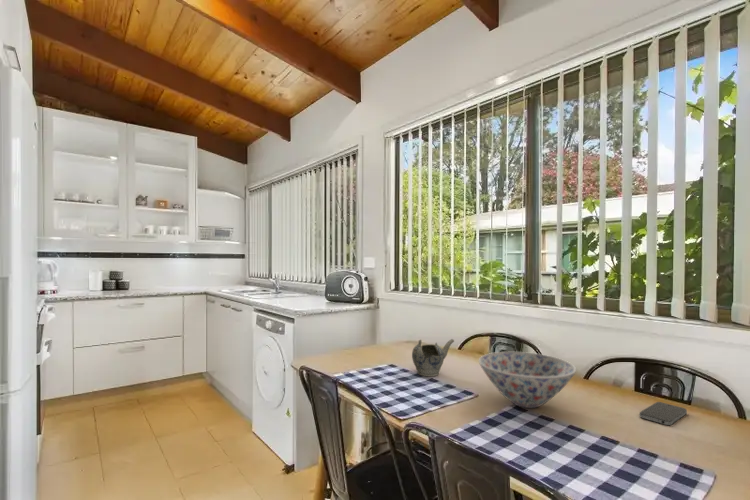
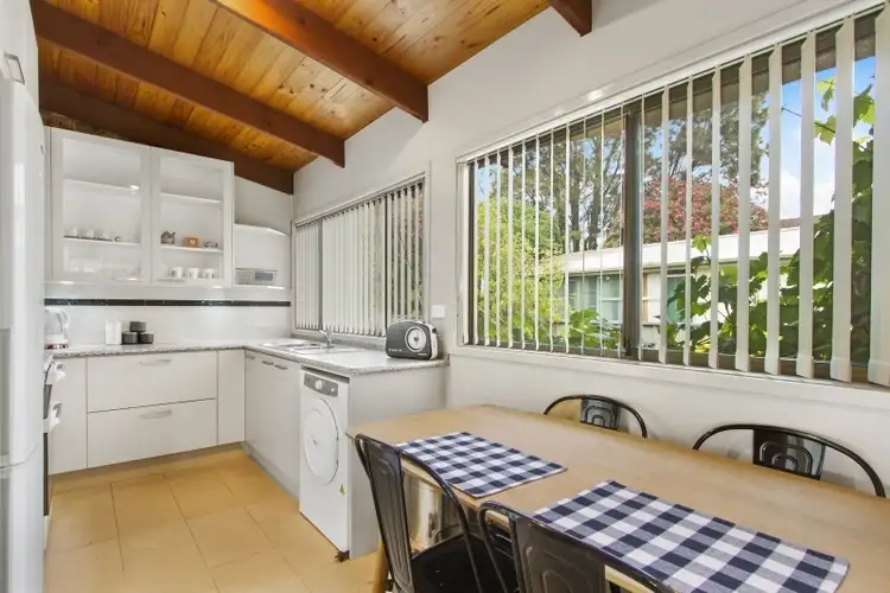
- teapot [411,338,455,377]
- bowl [478,351,577,409]
- smartphone [638,401,688,426]
